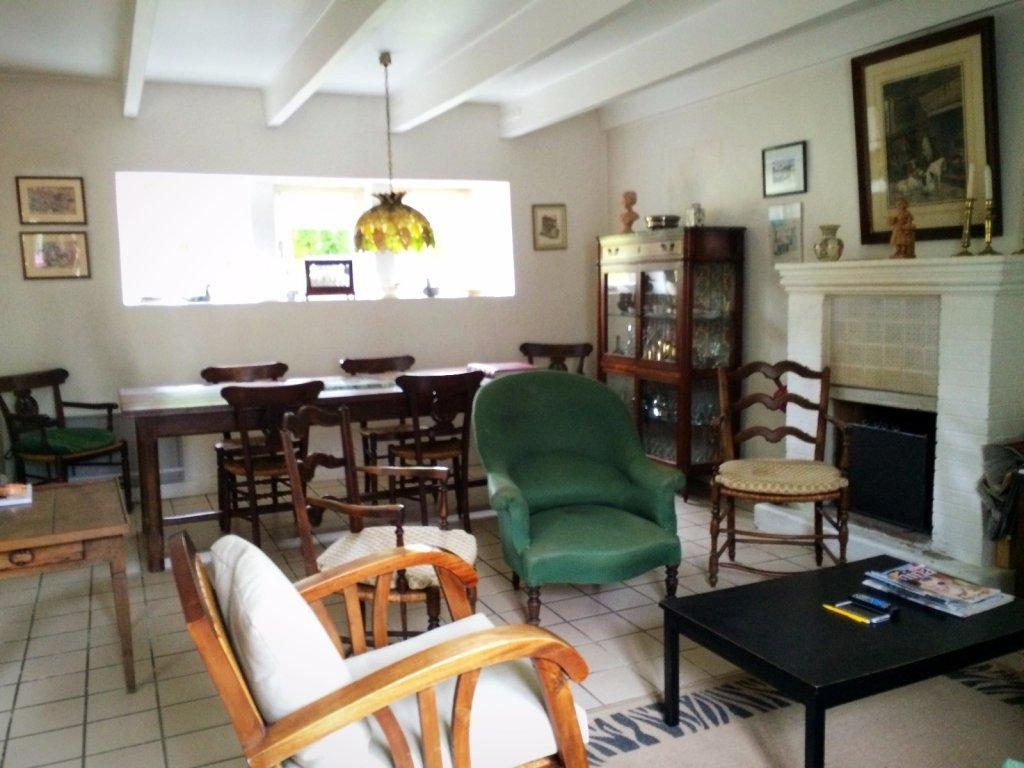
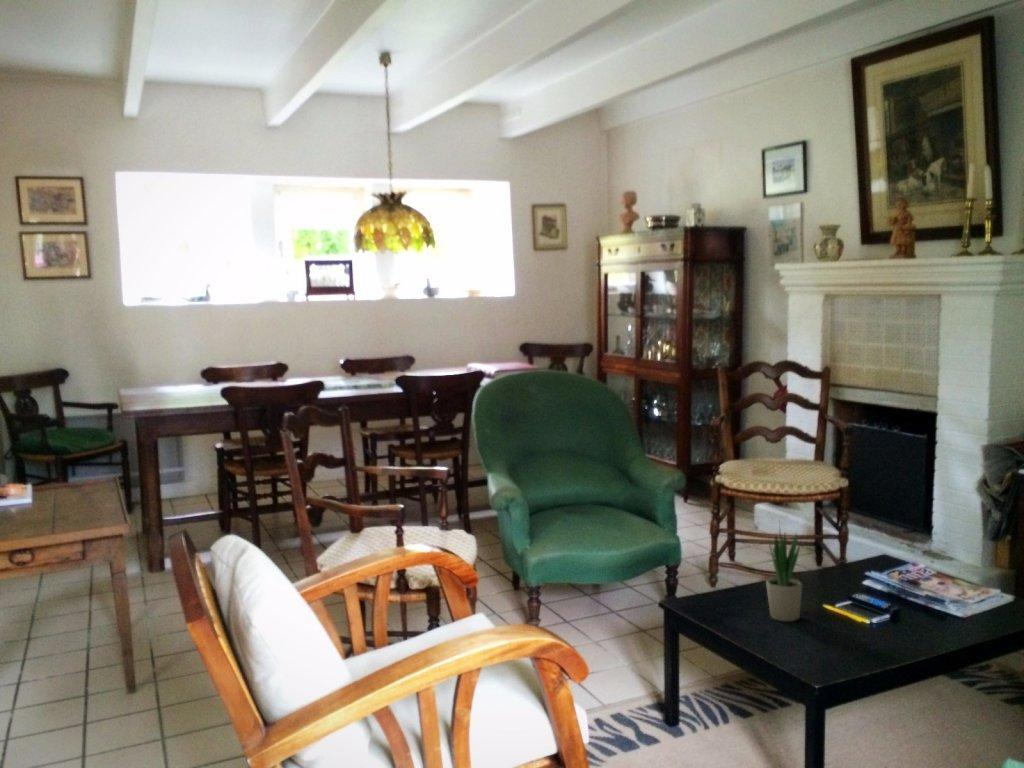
+ potted plant [765,521,803,622]
